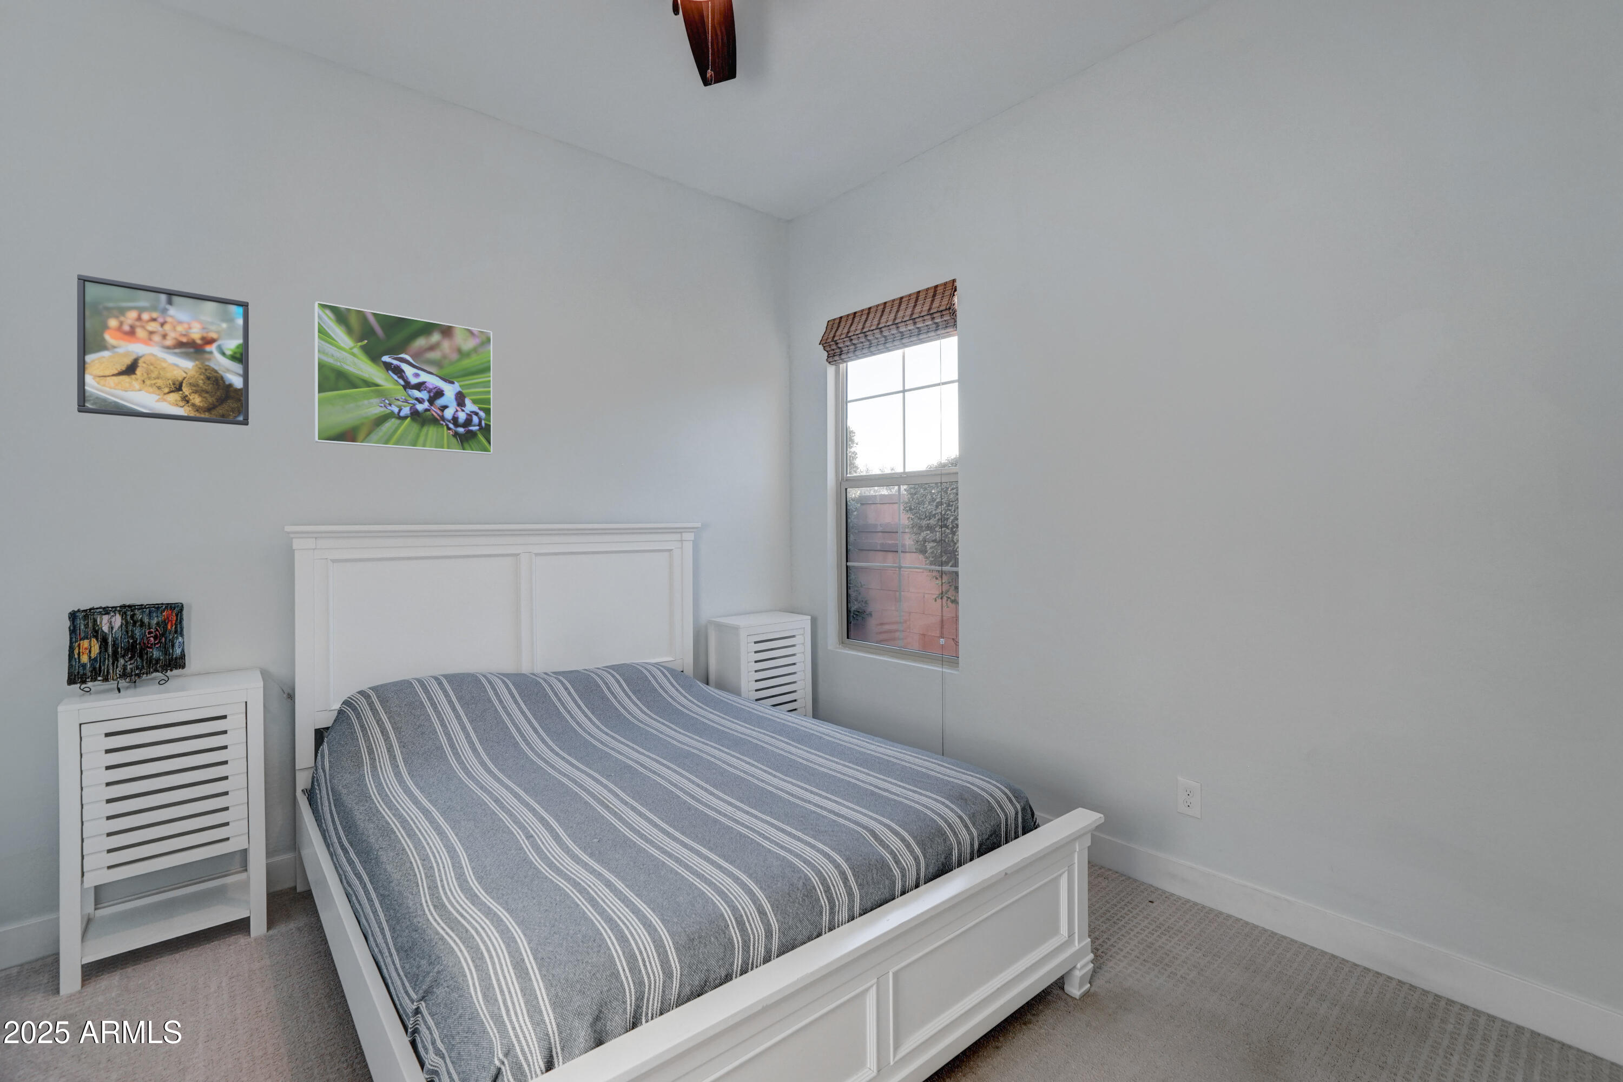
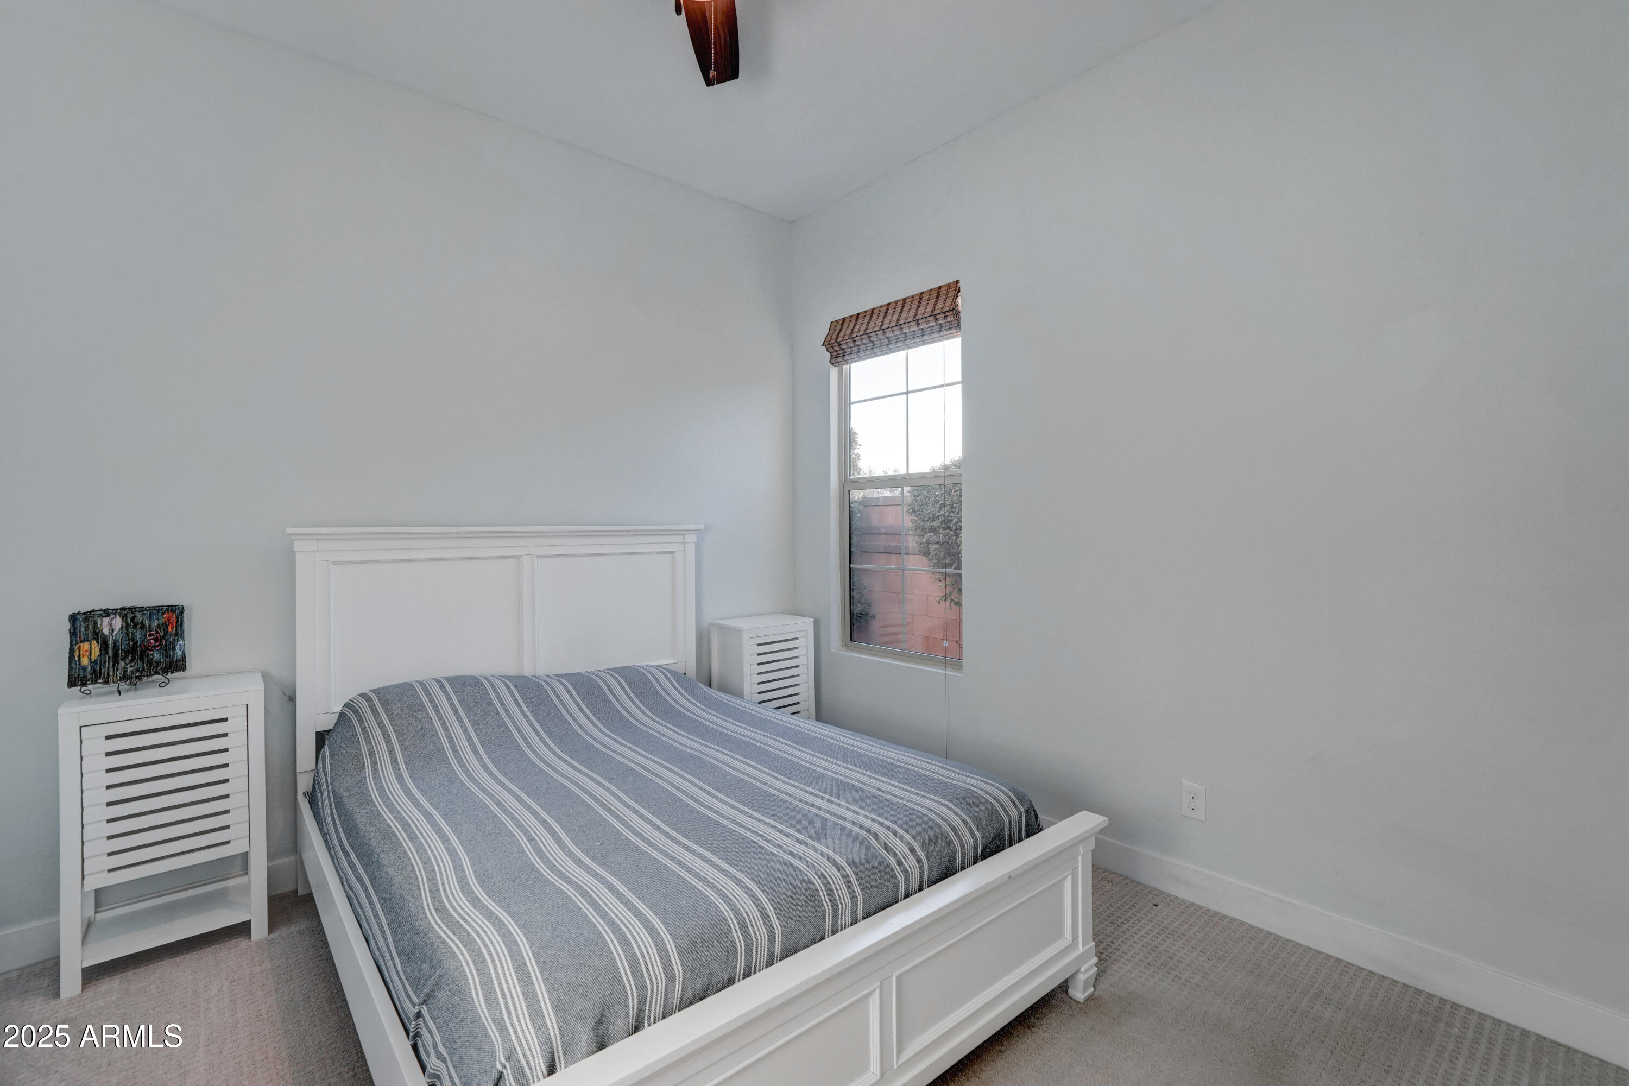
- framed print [77,274,250,426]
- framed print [314,301,493,455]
